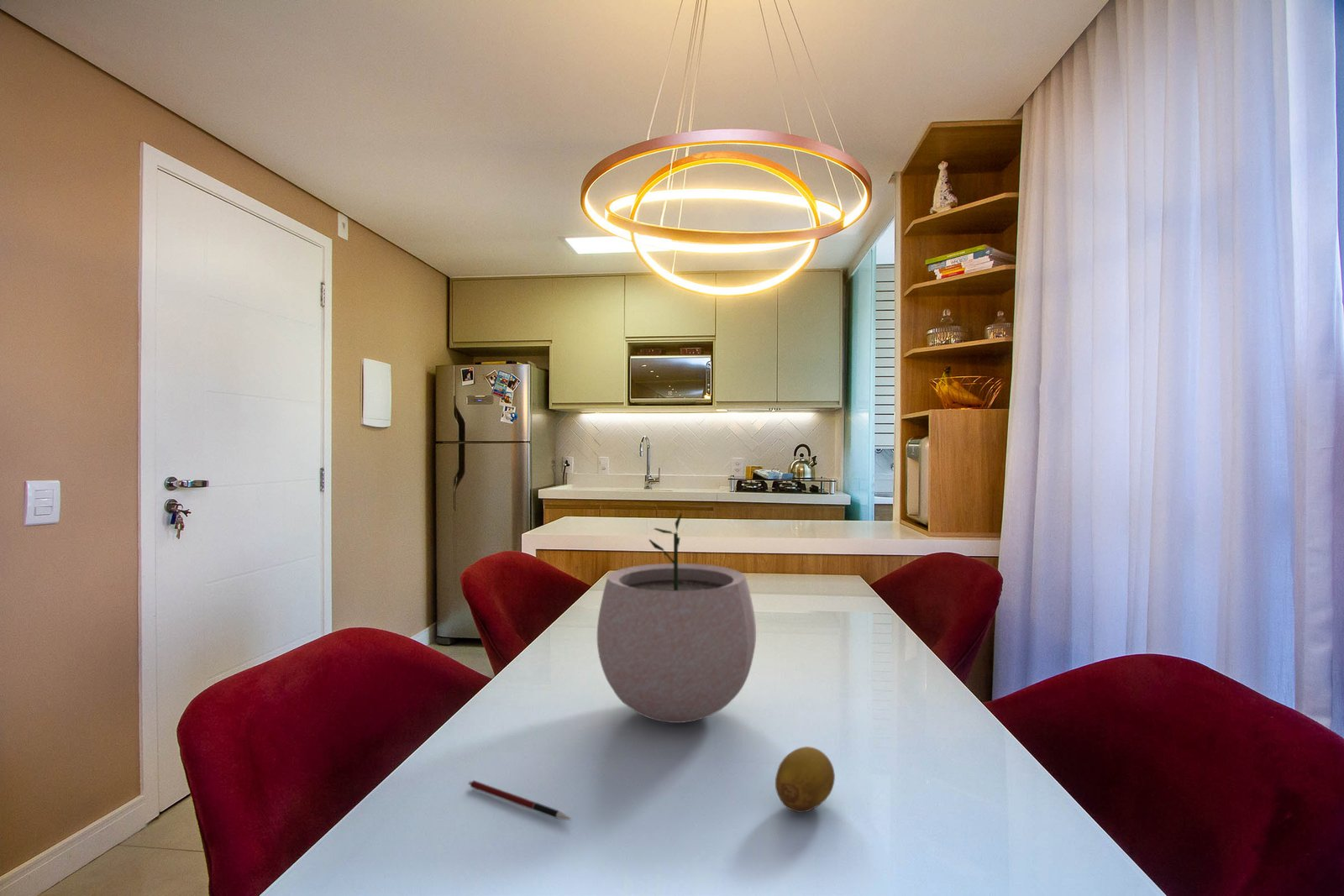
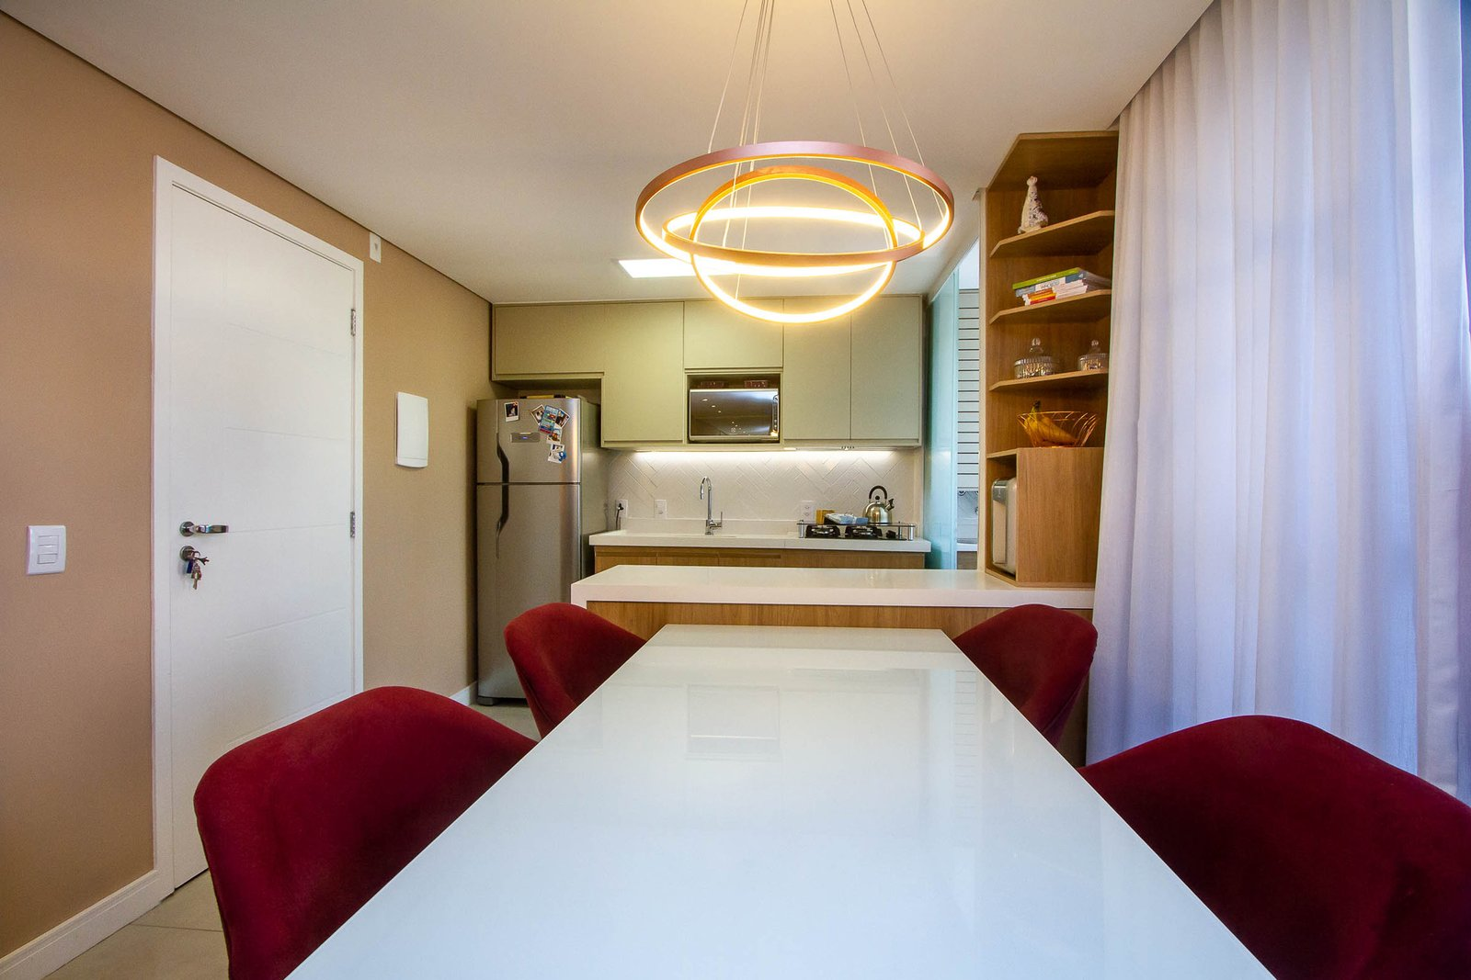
- fruit [774,746,836,814]
- pen [468,780,572,821]
- plant pot [596,513,757,724]
